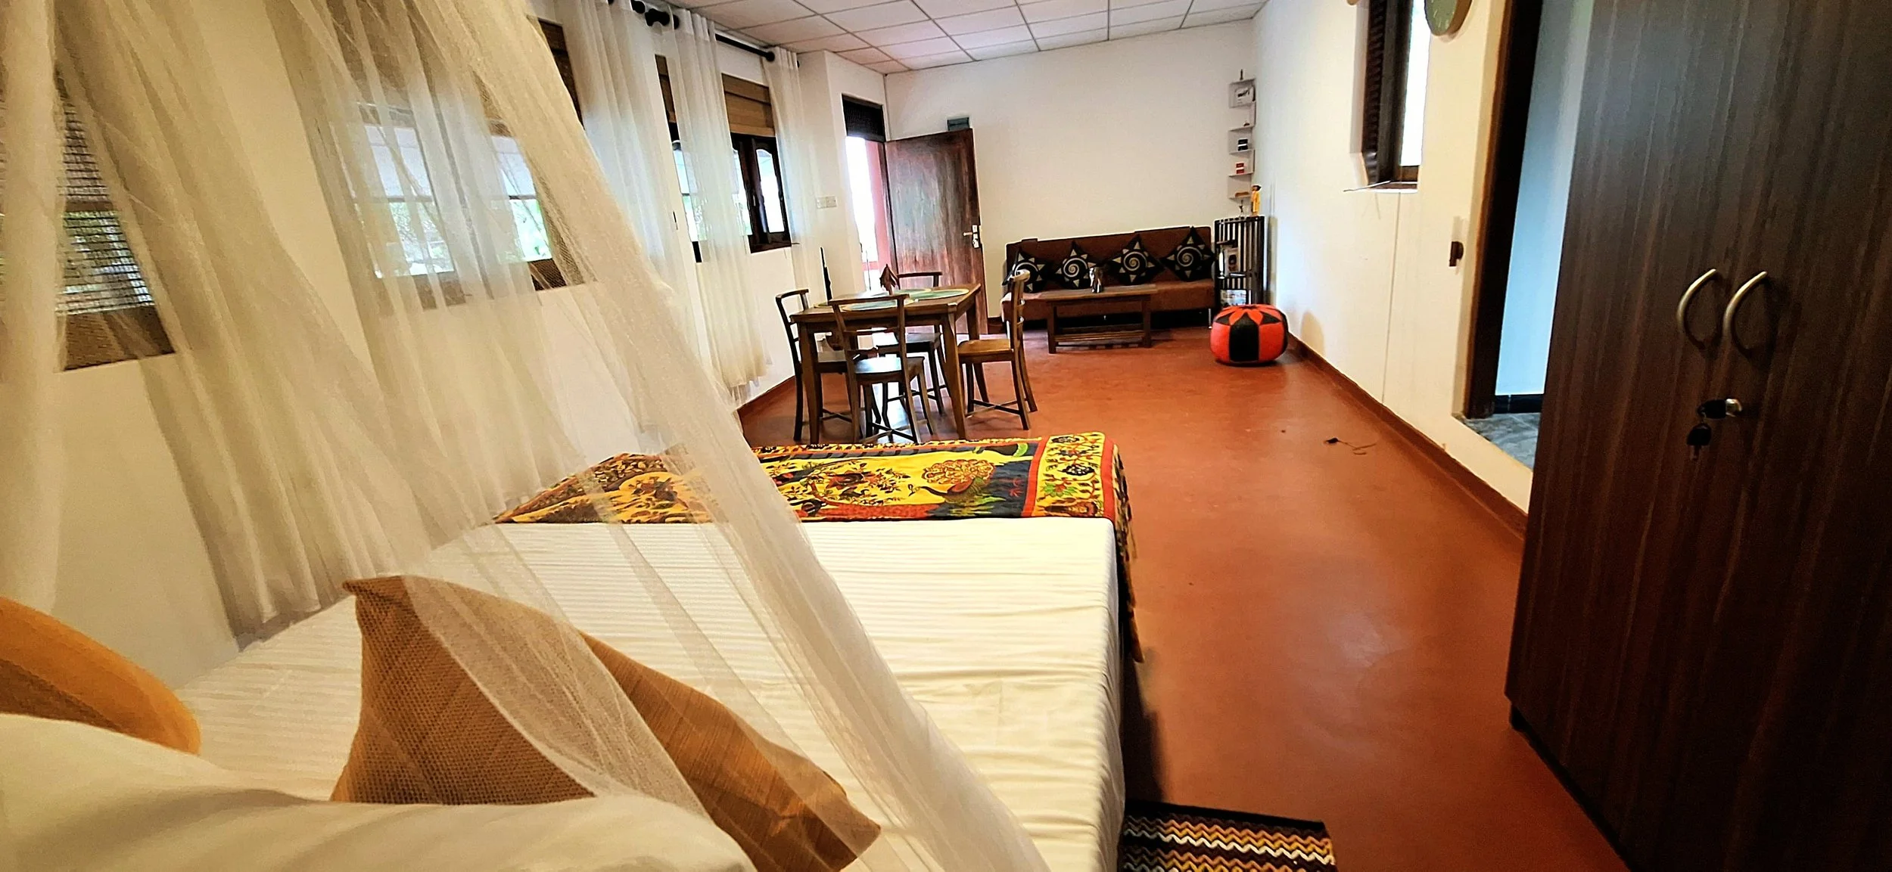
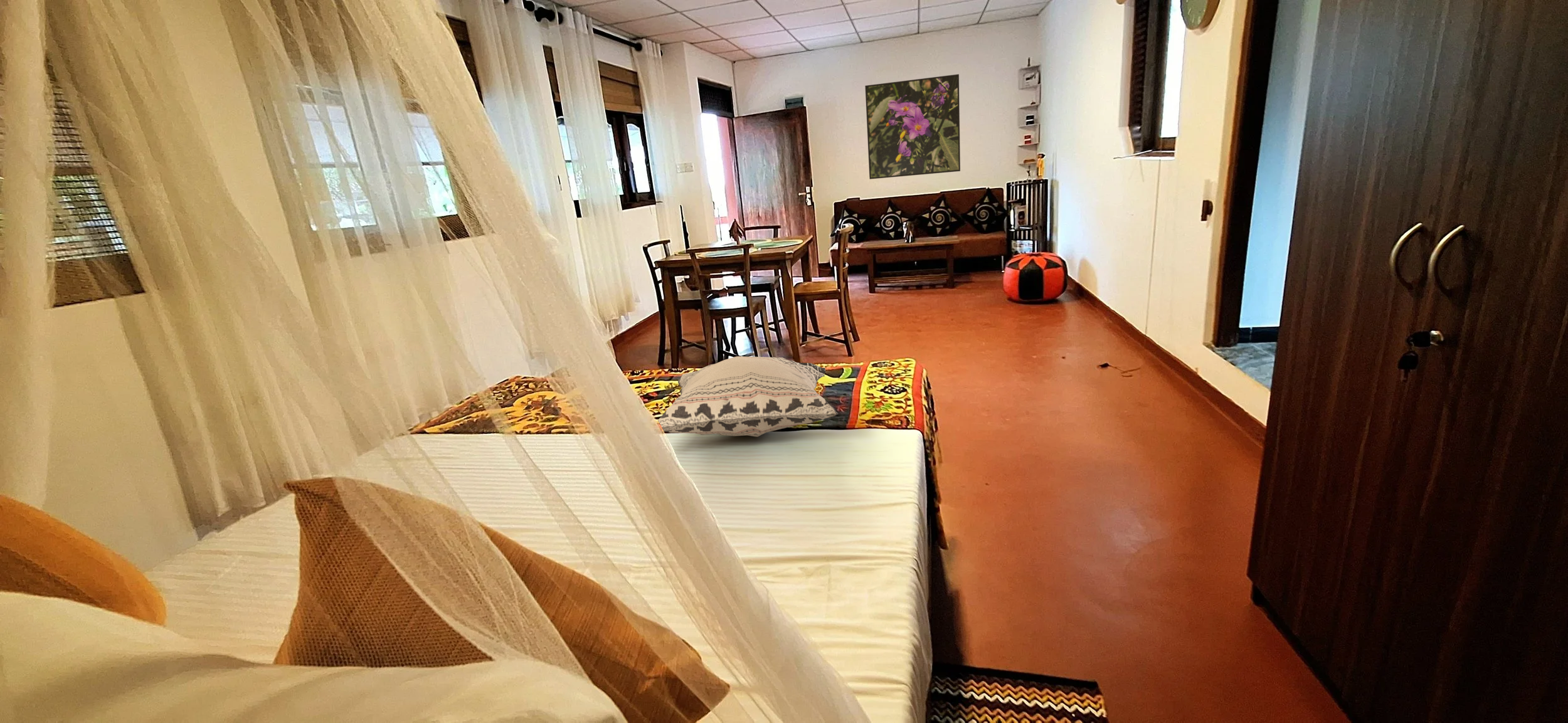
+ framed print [864,73,961,180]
+ decorative pillow [657,356,838,438]
